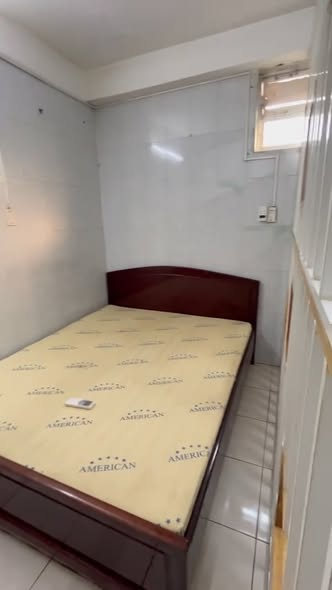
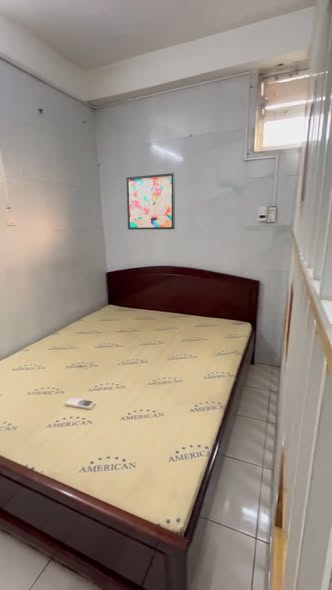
+ wall art [125,172,176,231]
